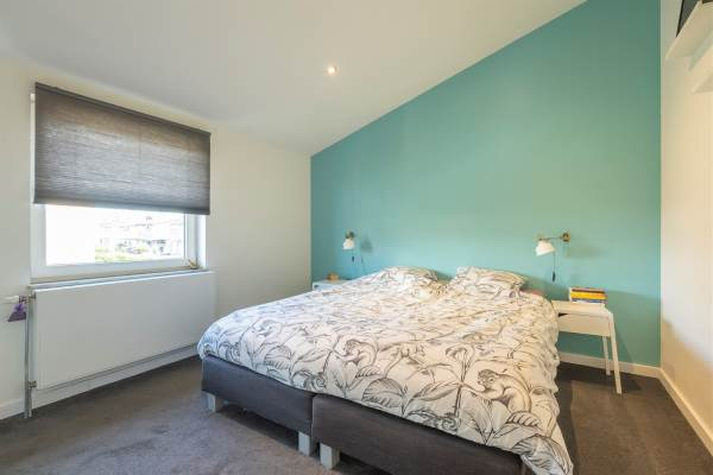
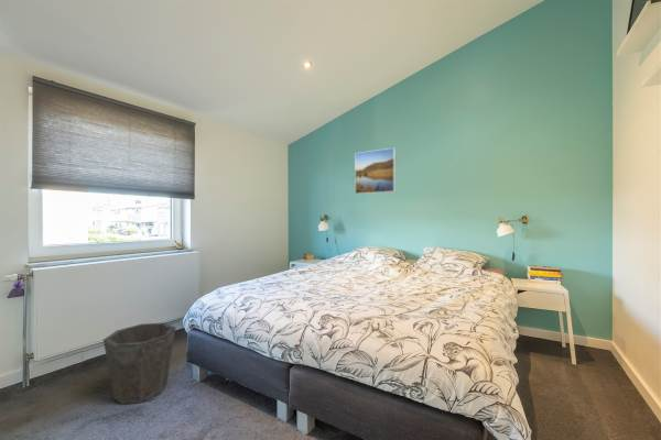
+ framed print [354,146,397,195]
+ waste bin [102,321,177,406]
